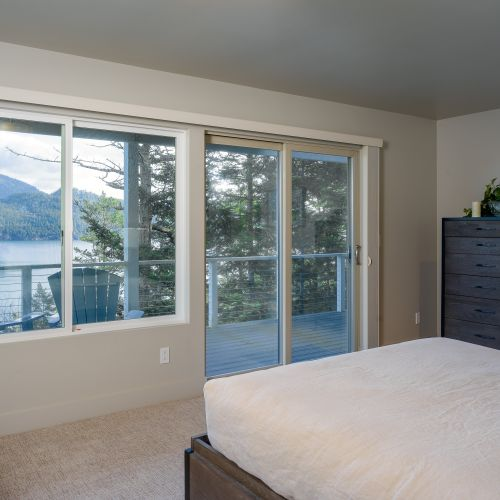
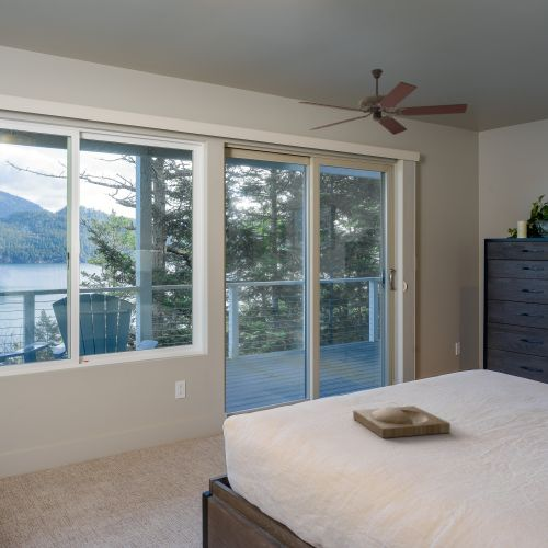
+ tray [352,404,452,439]
+ ceiling fan [298,68,468,136]
